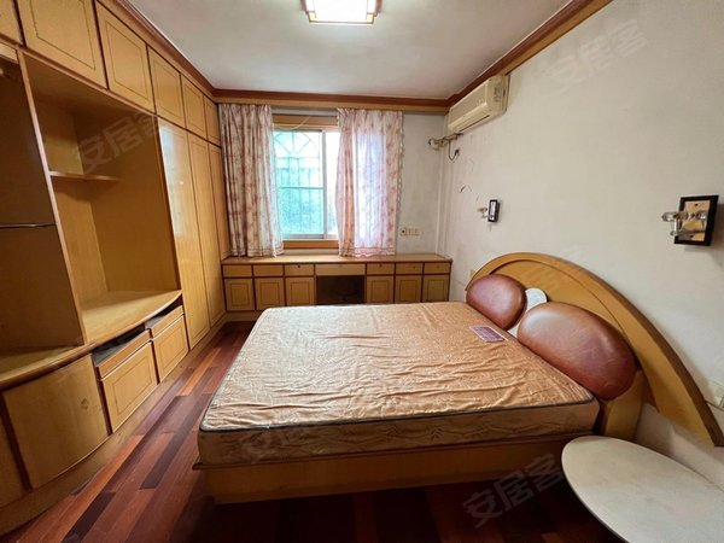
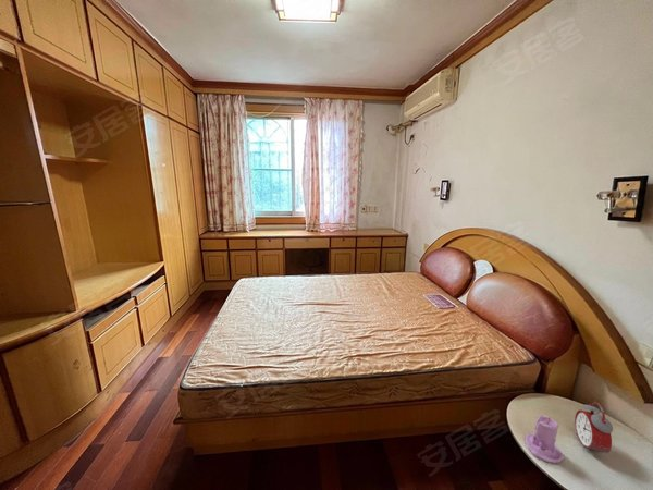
+ alarm clock [574,401,614,454]
+ candle [525,414,565,464]
